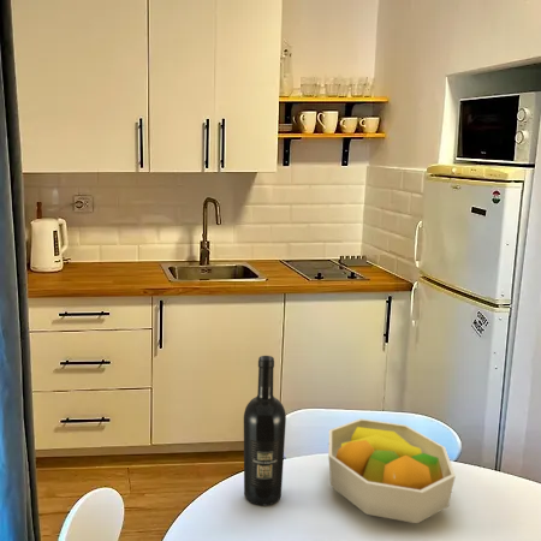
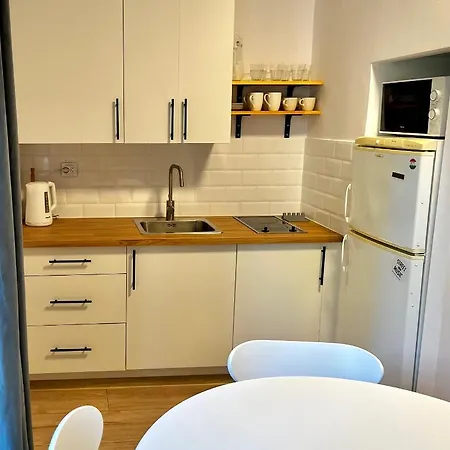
- fruit bowl [327,417,457,524]
- wine bottle [243,355,287,506]
